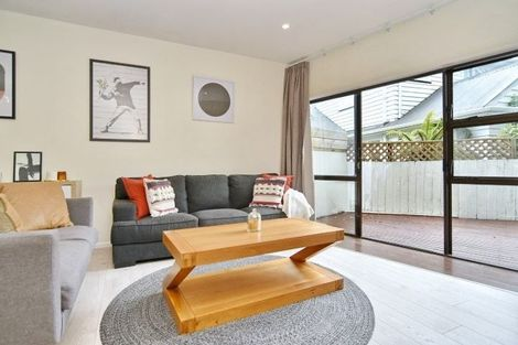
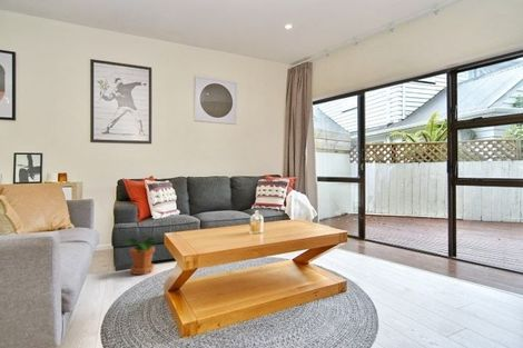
+ potted plant [121,235,158,276]
